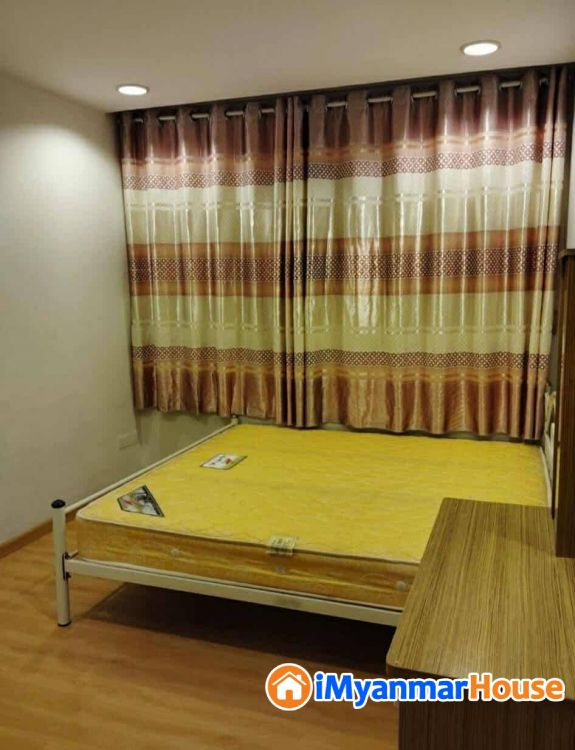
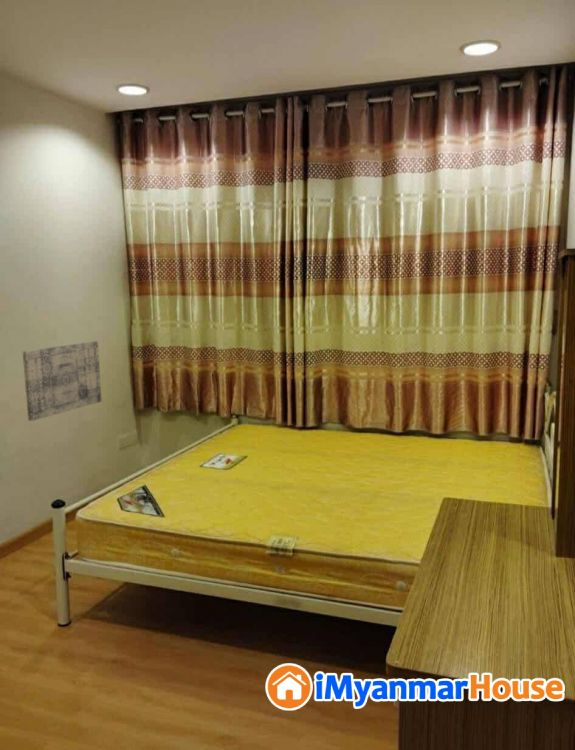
+ wall art [22,340,103,422]
